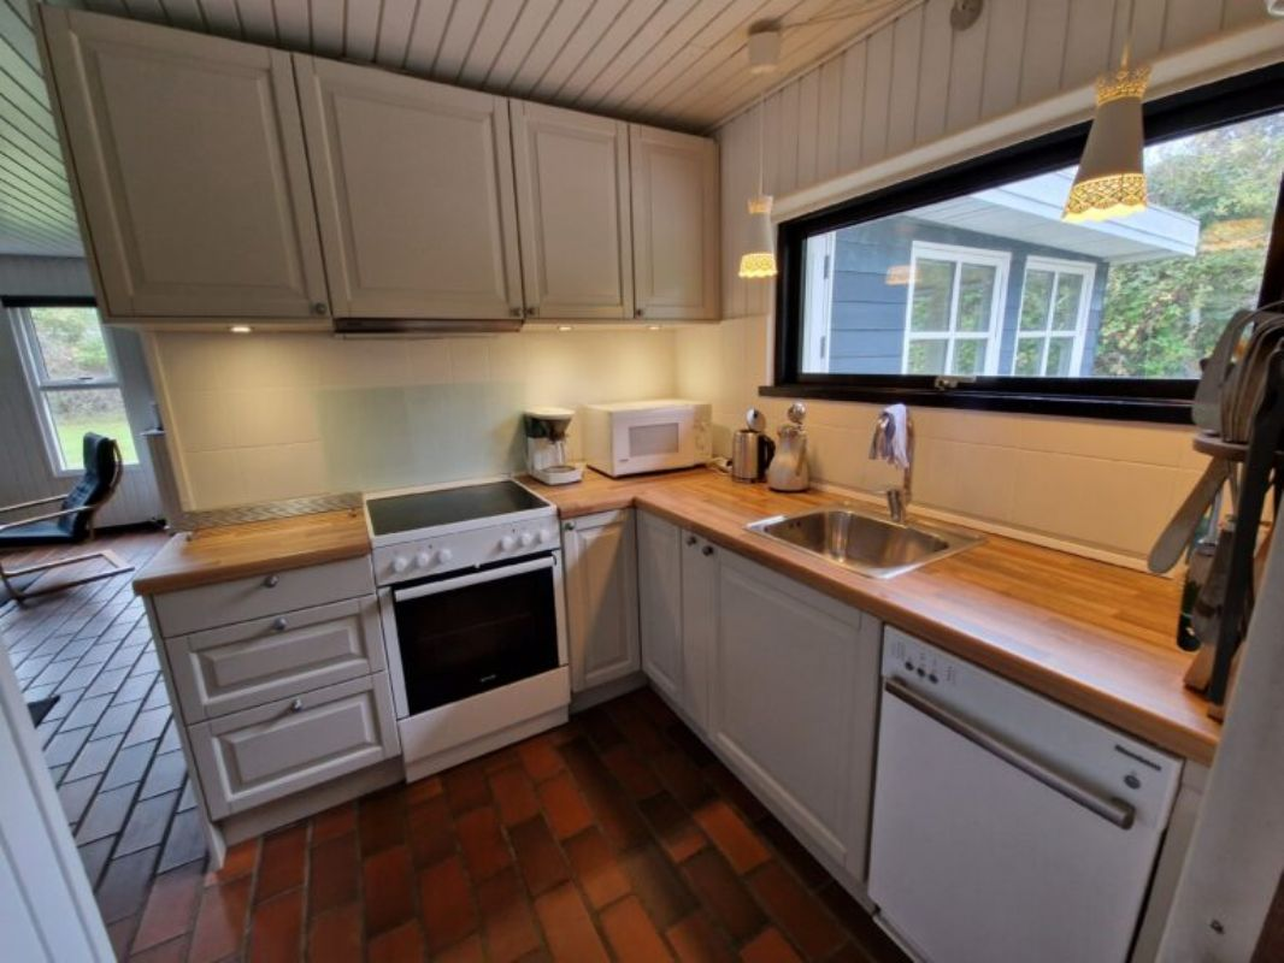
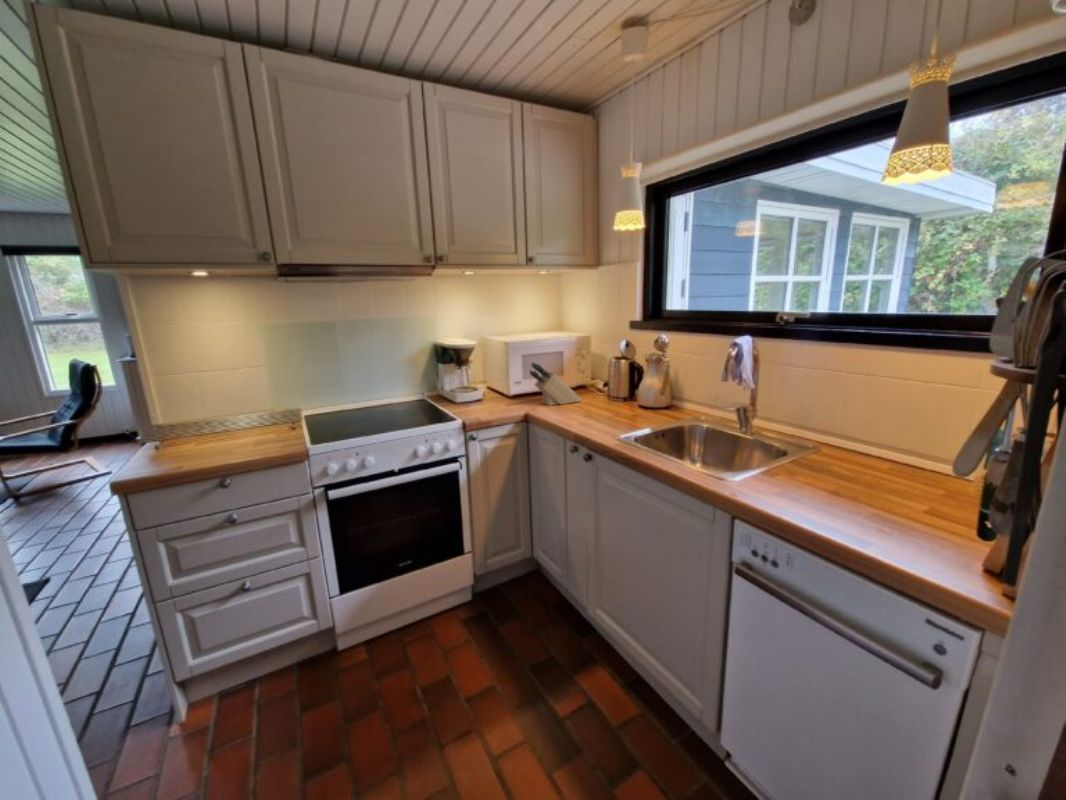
+ knife block [529,361,583,407]
